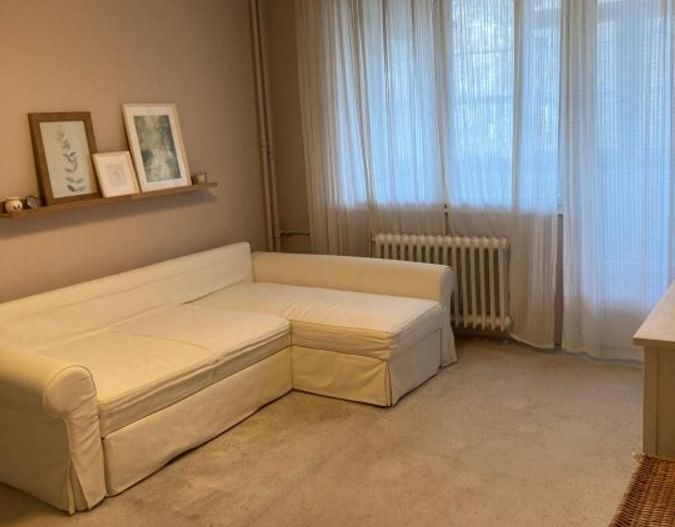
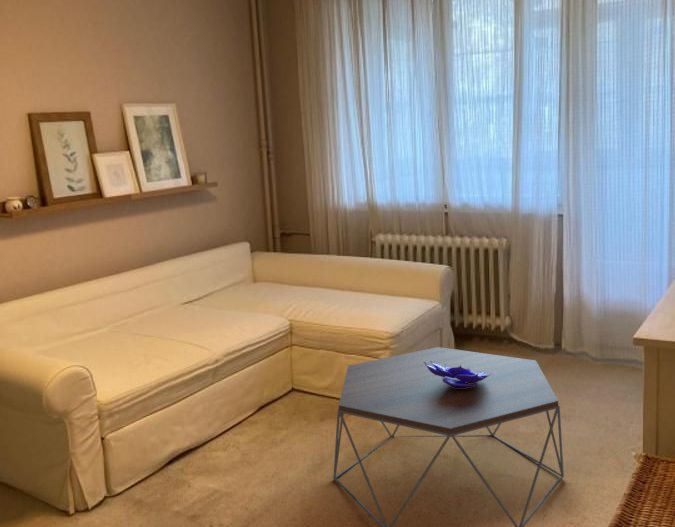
+ coffee table [332,346,565,527]
+ decorative bowl [424,361,492,388]
